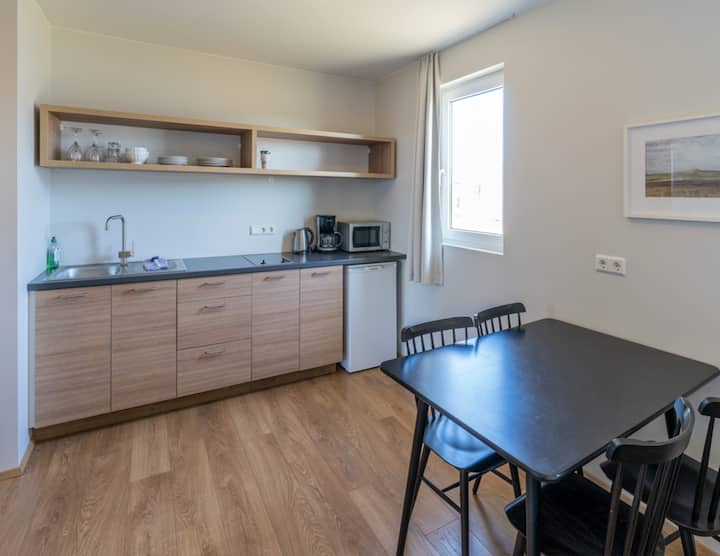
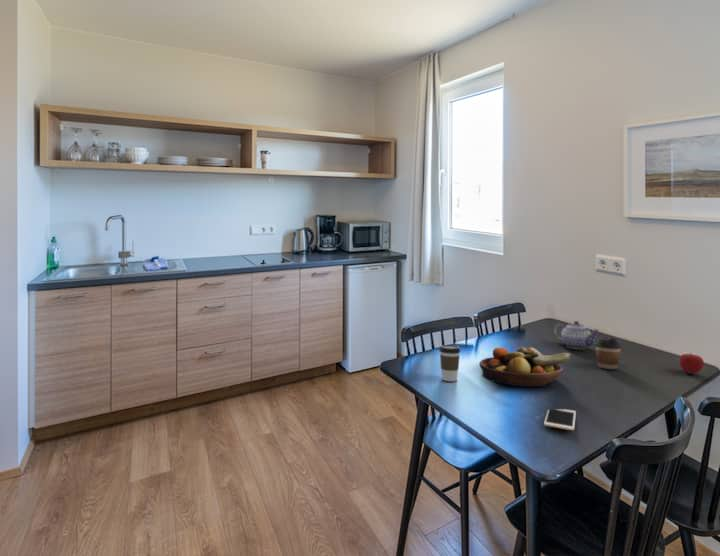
+ teapot [553,320,601,350]
+ apple [678,352,705,375]
+ coffee cup [439,344,461,382]
+ fruit bowl [478,346,573,388]
+ cell phone [543,408,577,431]
+ coffee cup [594,337,623,370]
